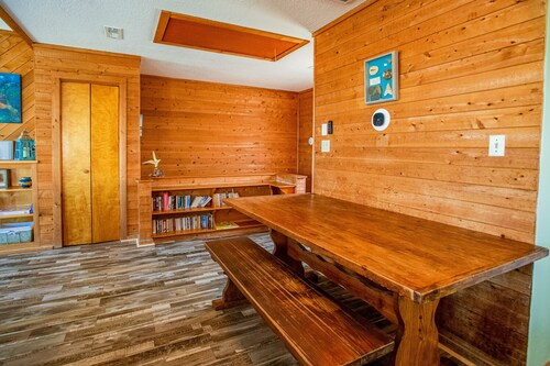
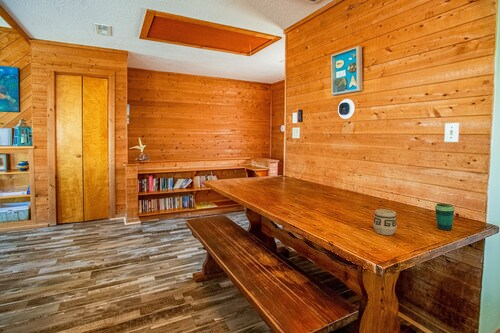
+ cup [372,208,398,236]
+ cup [434,202,456,231]
